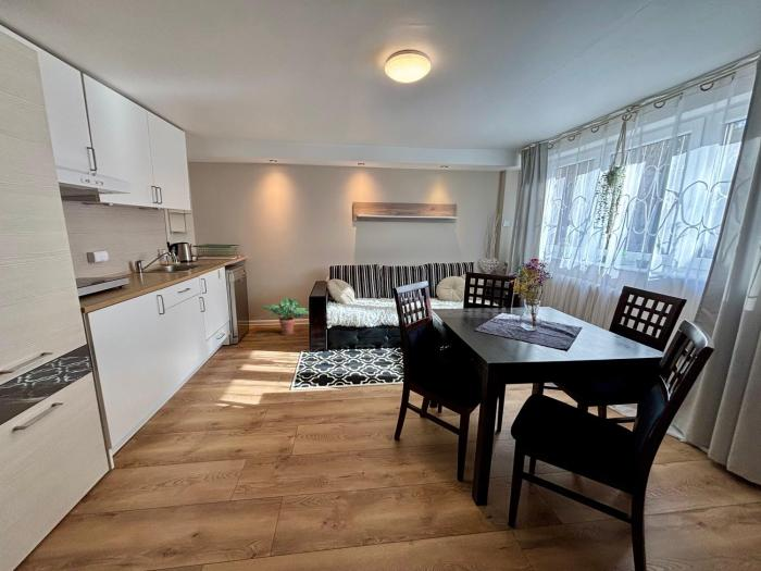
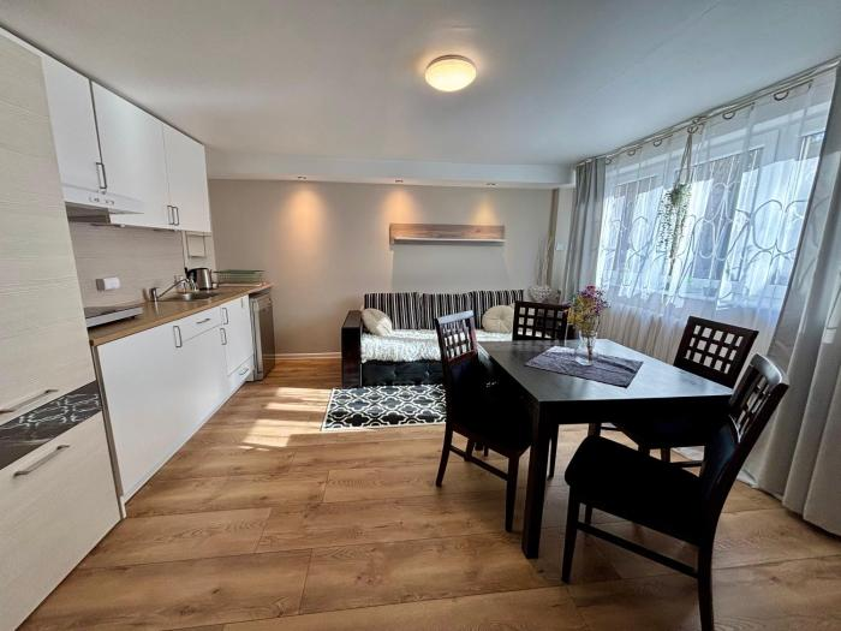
- potted plant [255,297,310,336]
